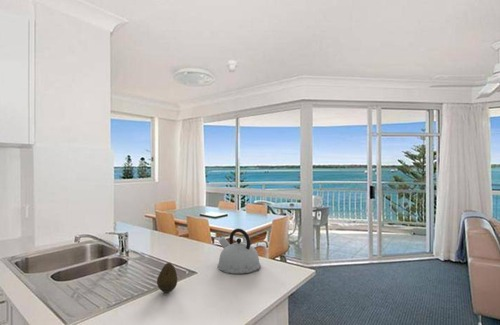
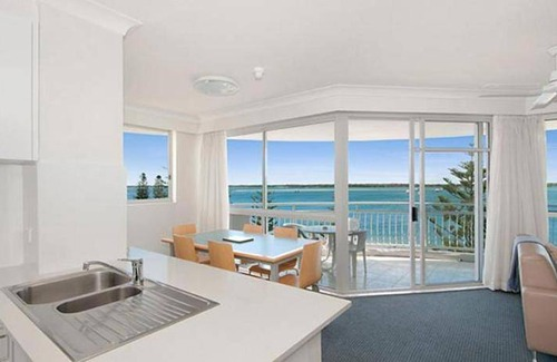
- kettle [217,228,261,275]
- fruit [156,262,178,294]
